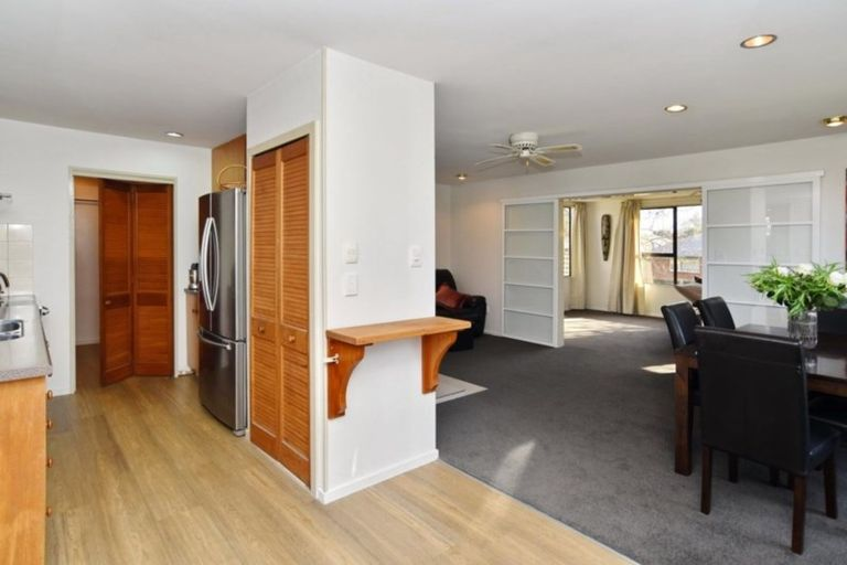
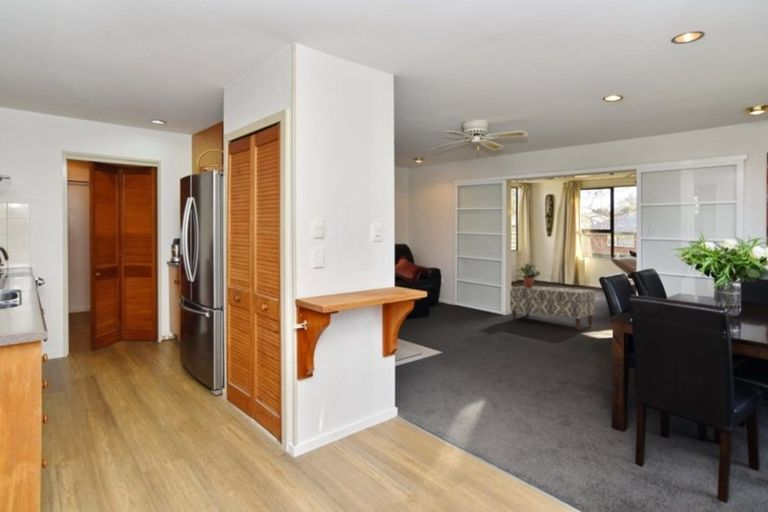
+ bench [509,285,596,331]
+ potted plant [516,262,541,288]
